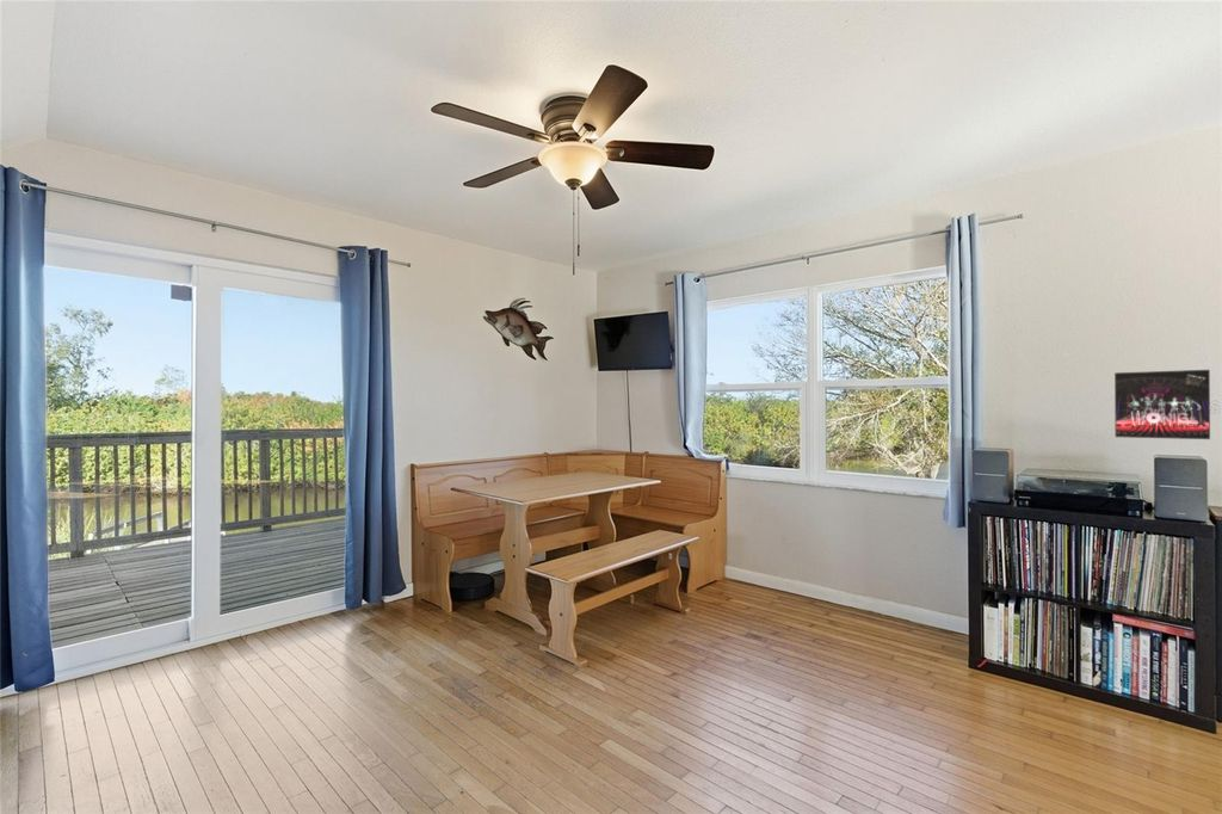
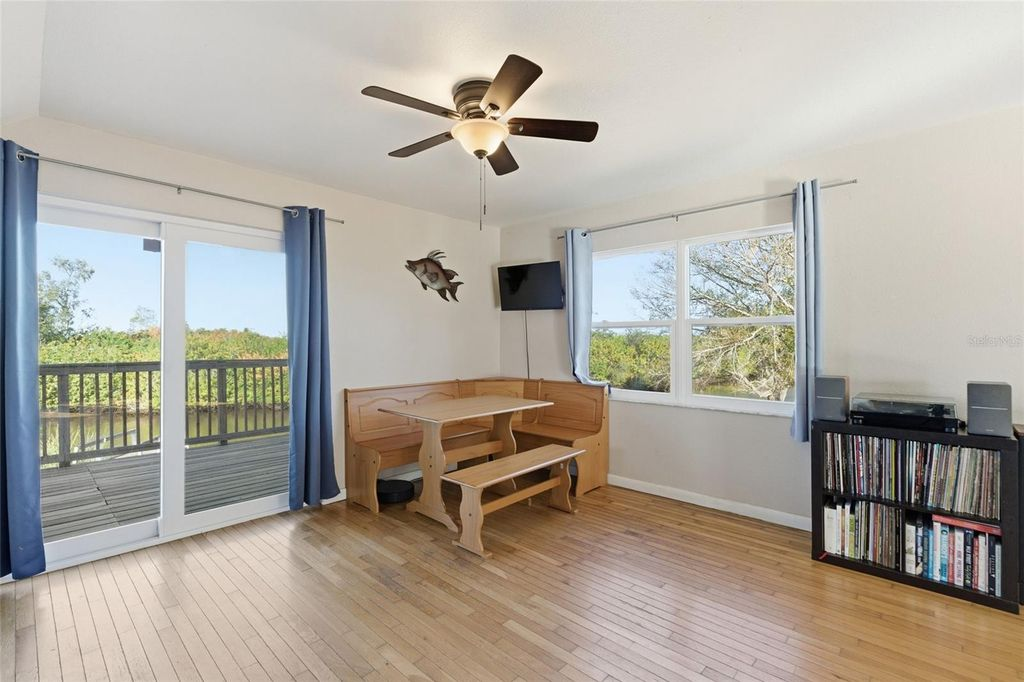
- album cover [1113,369,1211,440]
